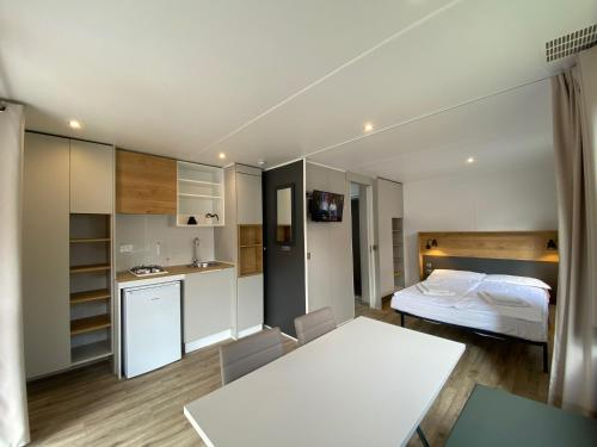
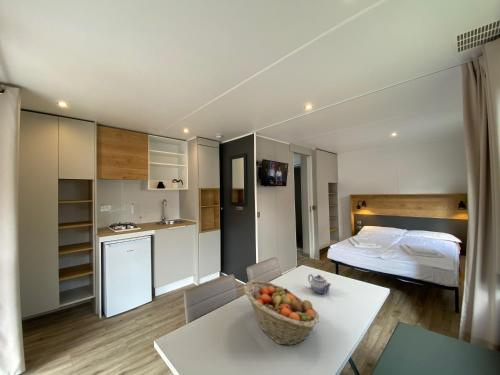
+ fruit basket [243,280,320,346]
+ teapot [307,273,332,295]
